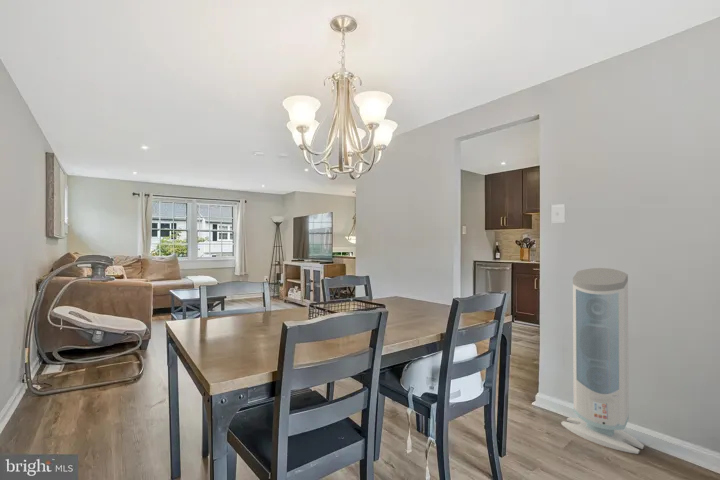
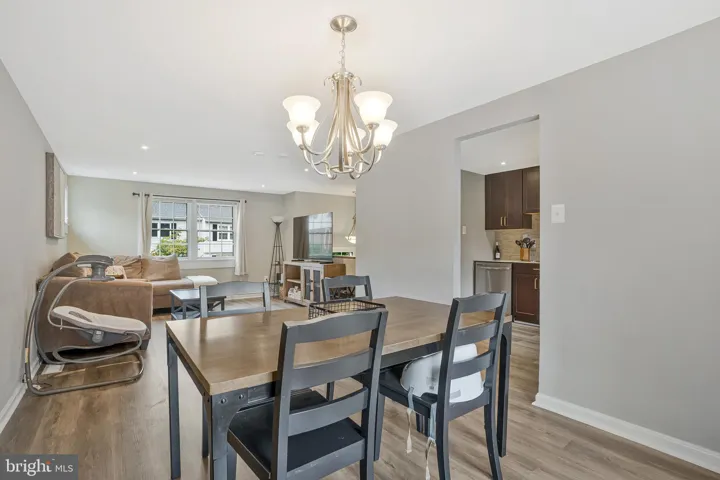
- air purifier [560,267,645,455]
